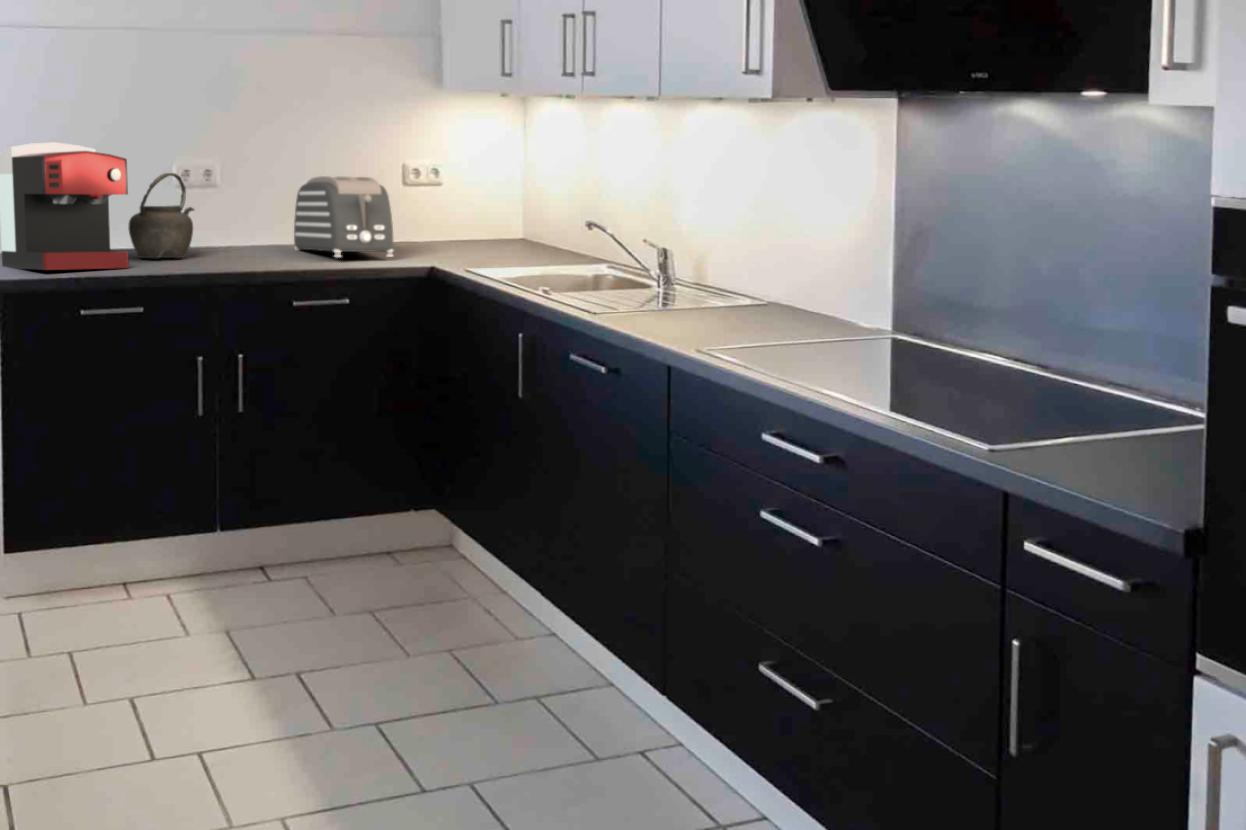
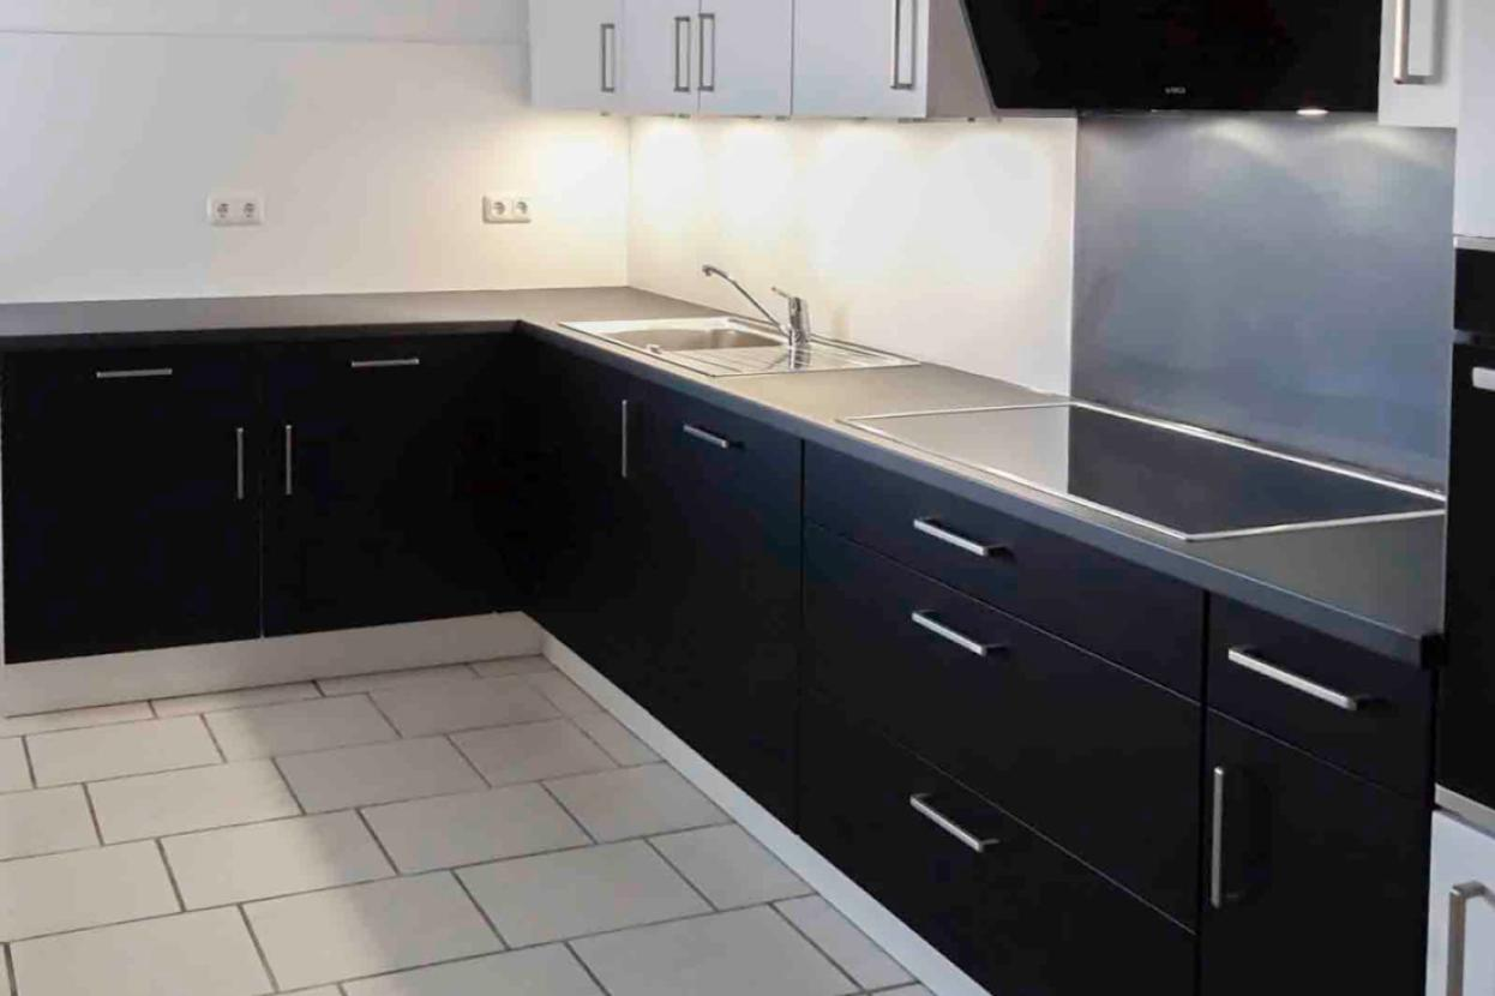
- kettle [127,172,196,259]
- toaster [293,175,394,258]
- coffee maker [0,141,130,271]
